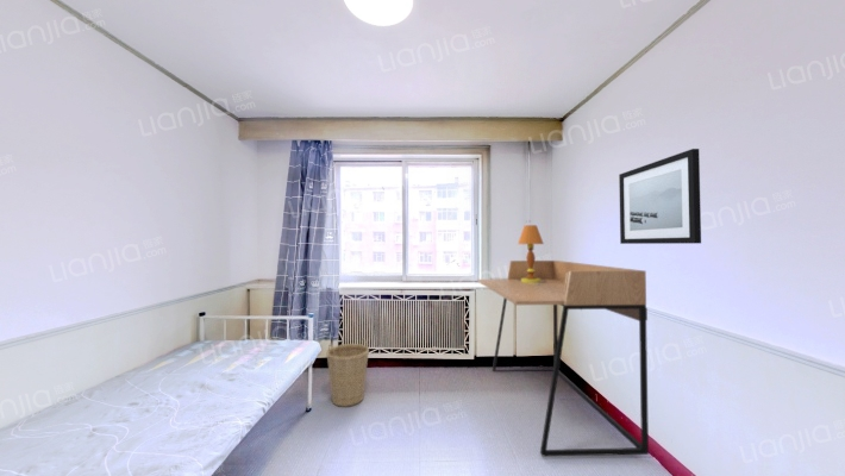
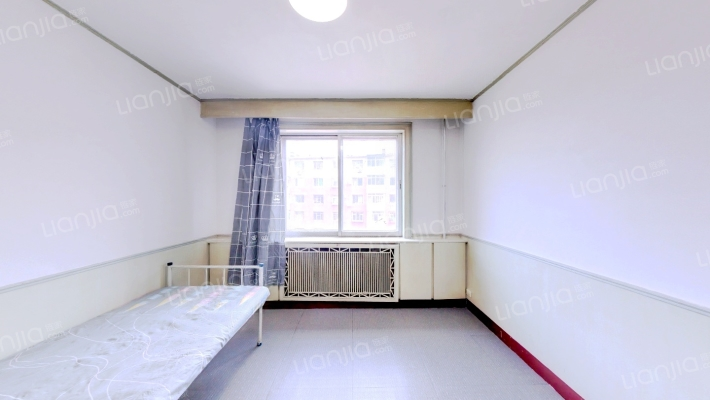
- table lamp [517,224,546,286]
- basket [326,337,370,408]
- desk [477,259,650,457]
- wall art [618,148,702,245]
